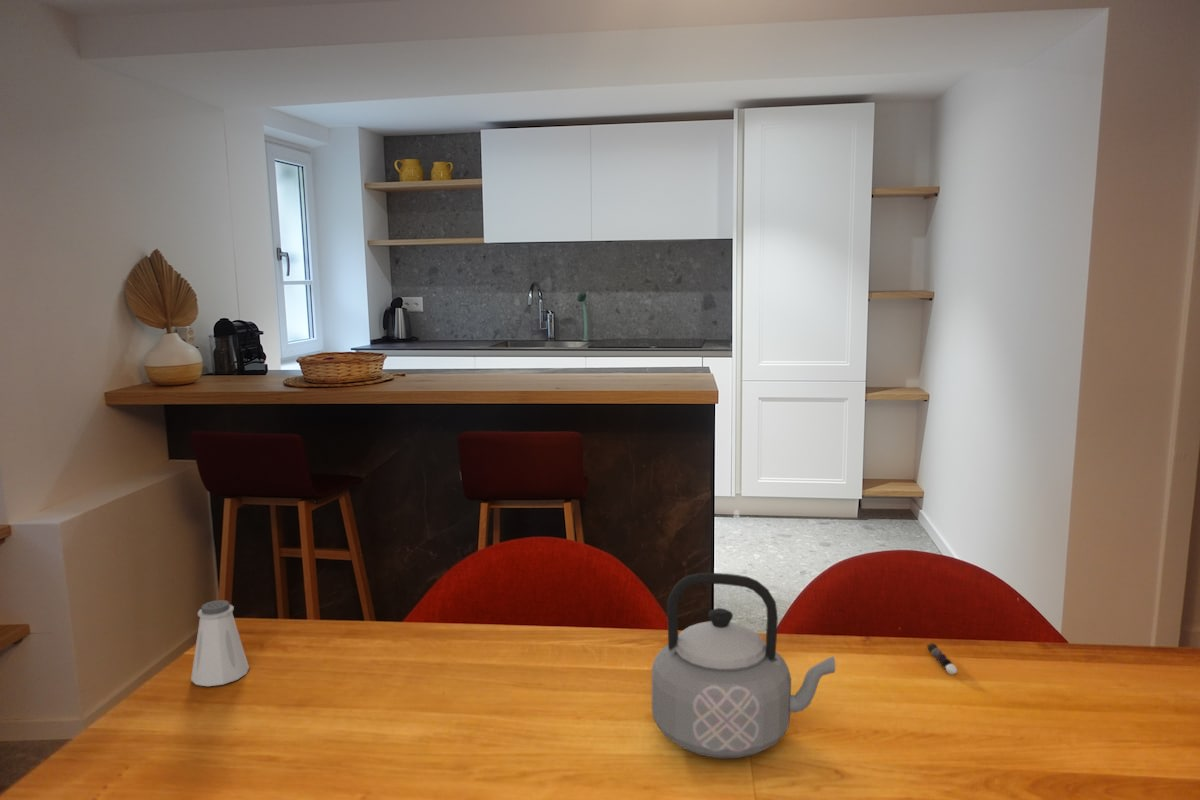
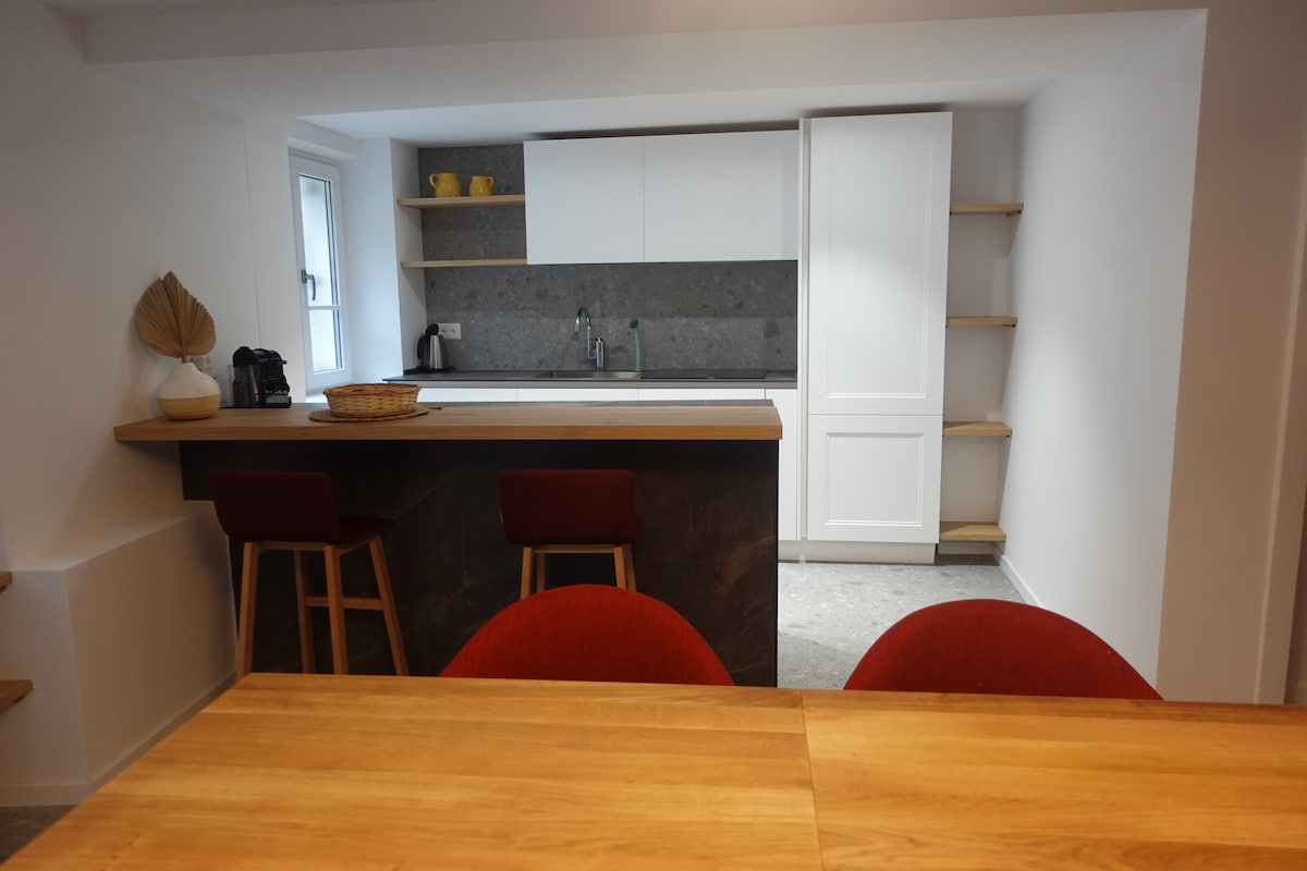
- saltshaker [190,599,250,687]
- teapot [651,572,836,759]
- pepper shaker [926,642,958,675]
